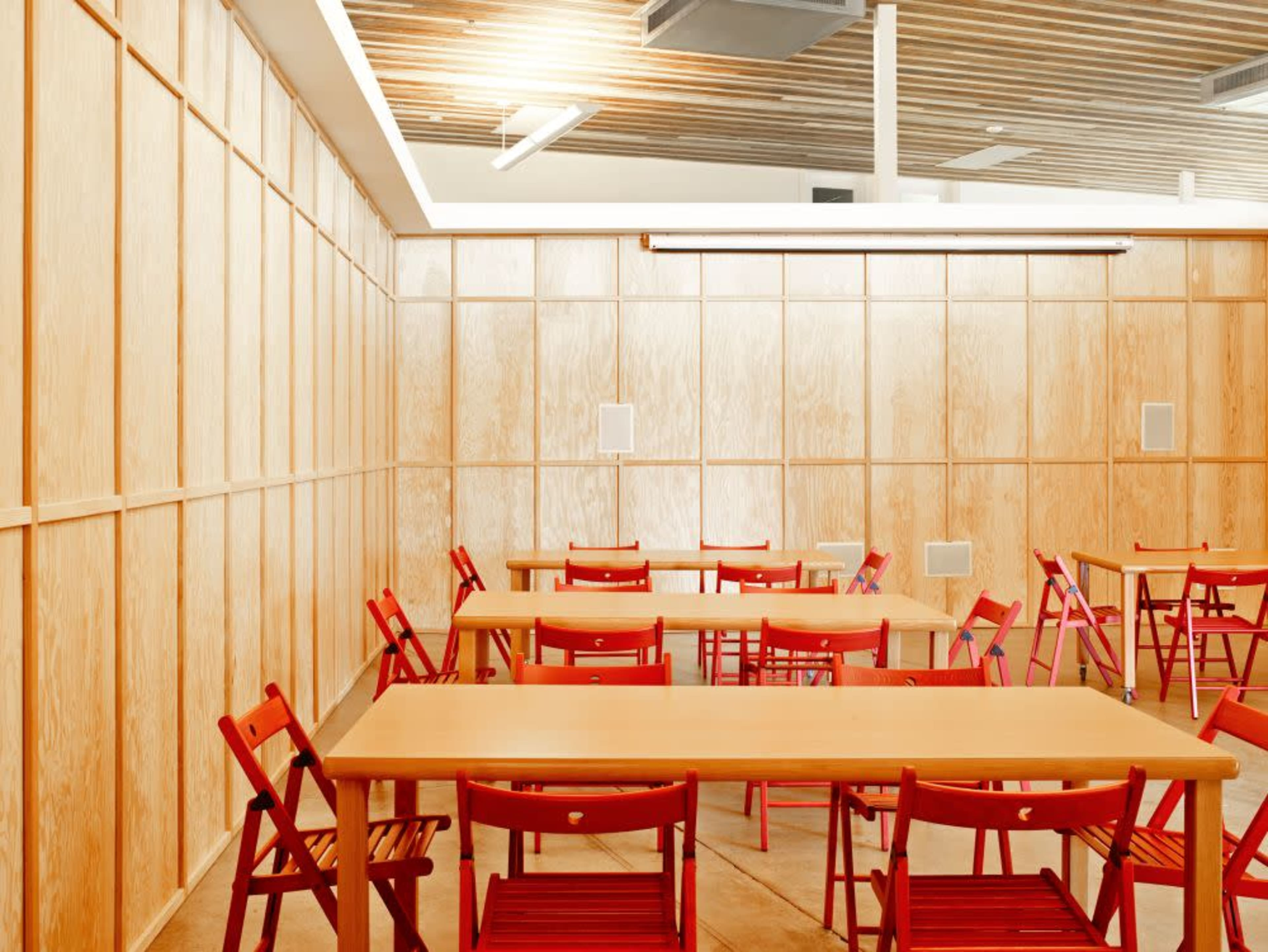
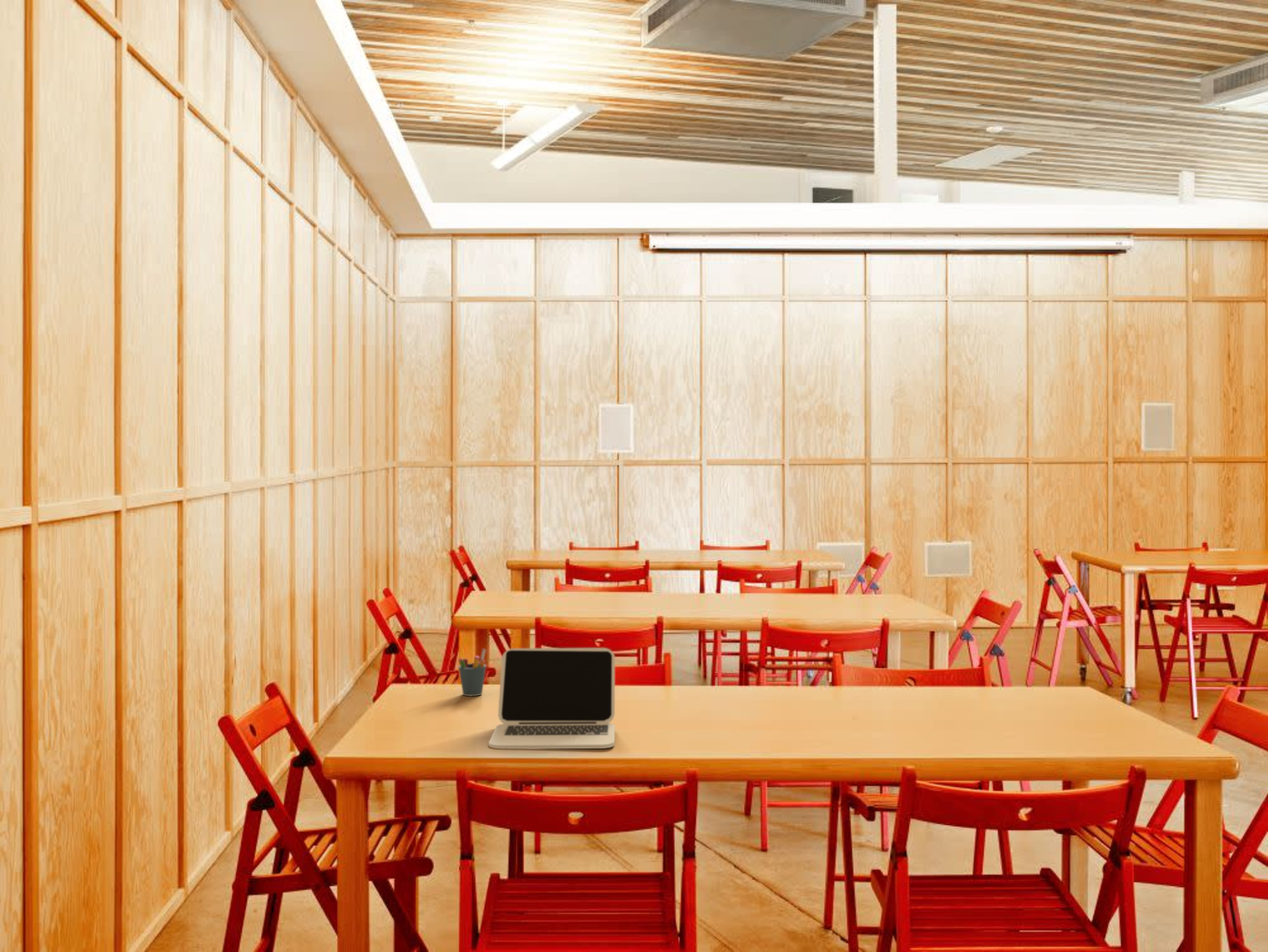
+ laptop [488,648,616,749]
+ pen holder [458,649,486,696]
